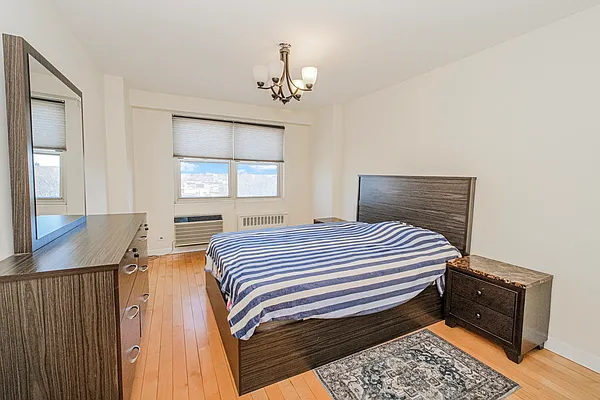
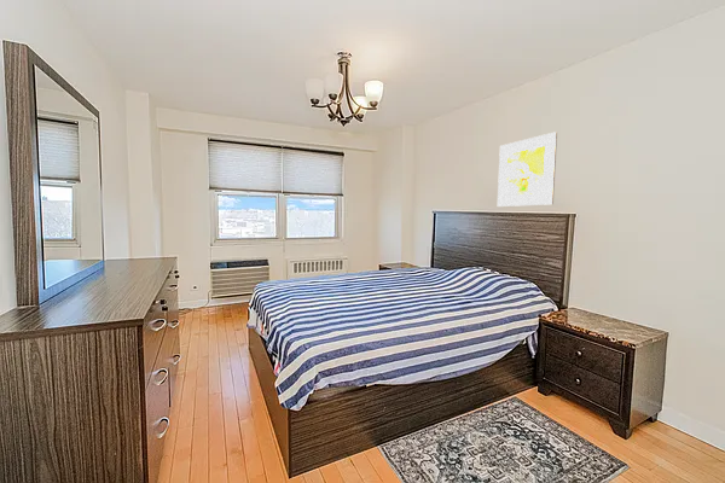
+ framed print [497,130,558,208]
